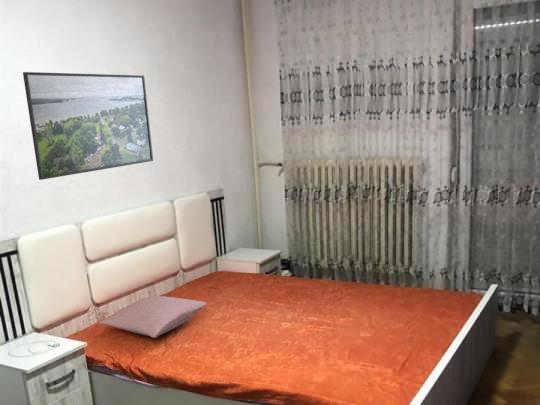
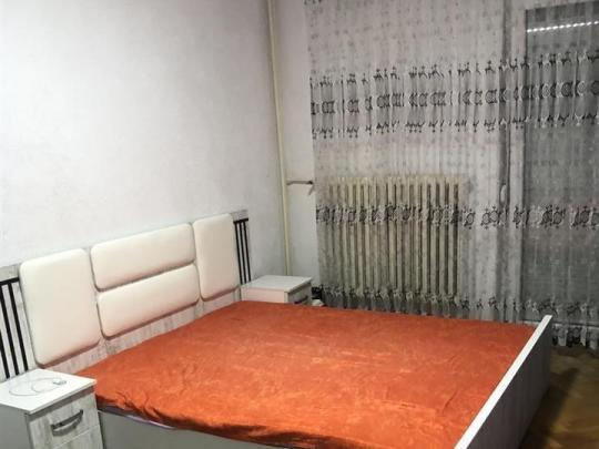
- pillow [98,295,208,339]
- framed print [22,71,154,181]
